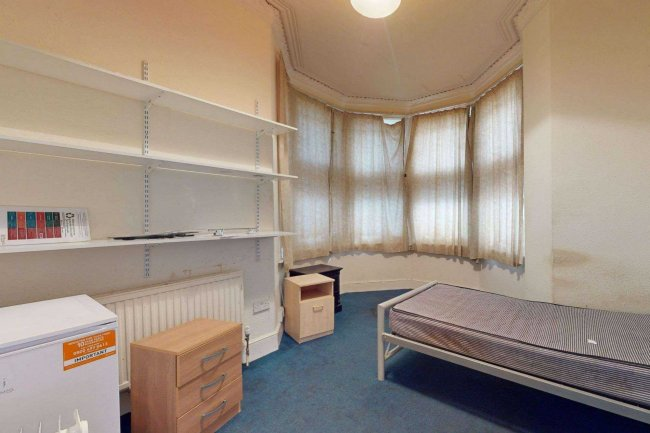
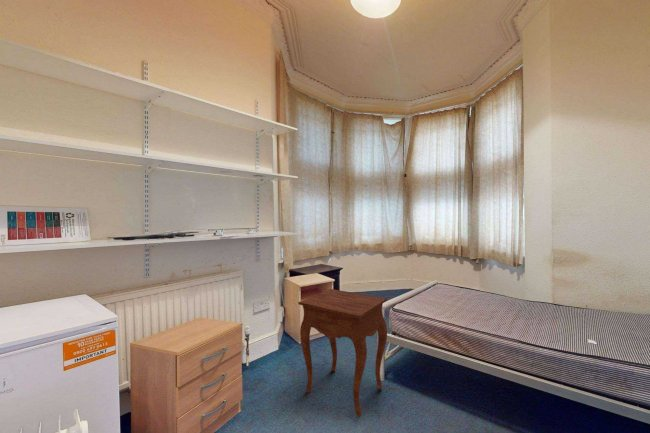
+ side table [297,288,388,418]
